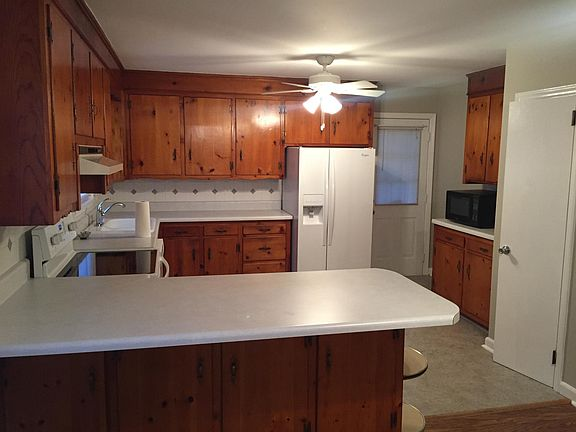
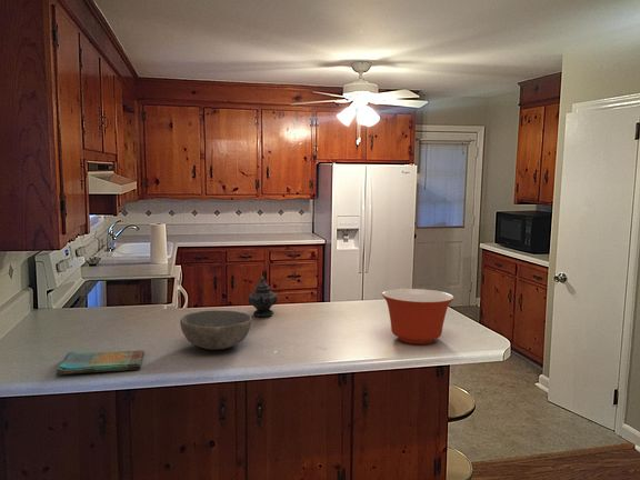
+ mixing bowl [381,288,456,346]
+ bowl [179,310,252,351]
+ teapot [247,274,279,318]
+ dish towel [54,349,146,376]
